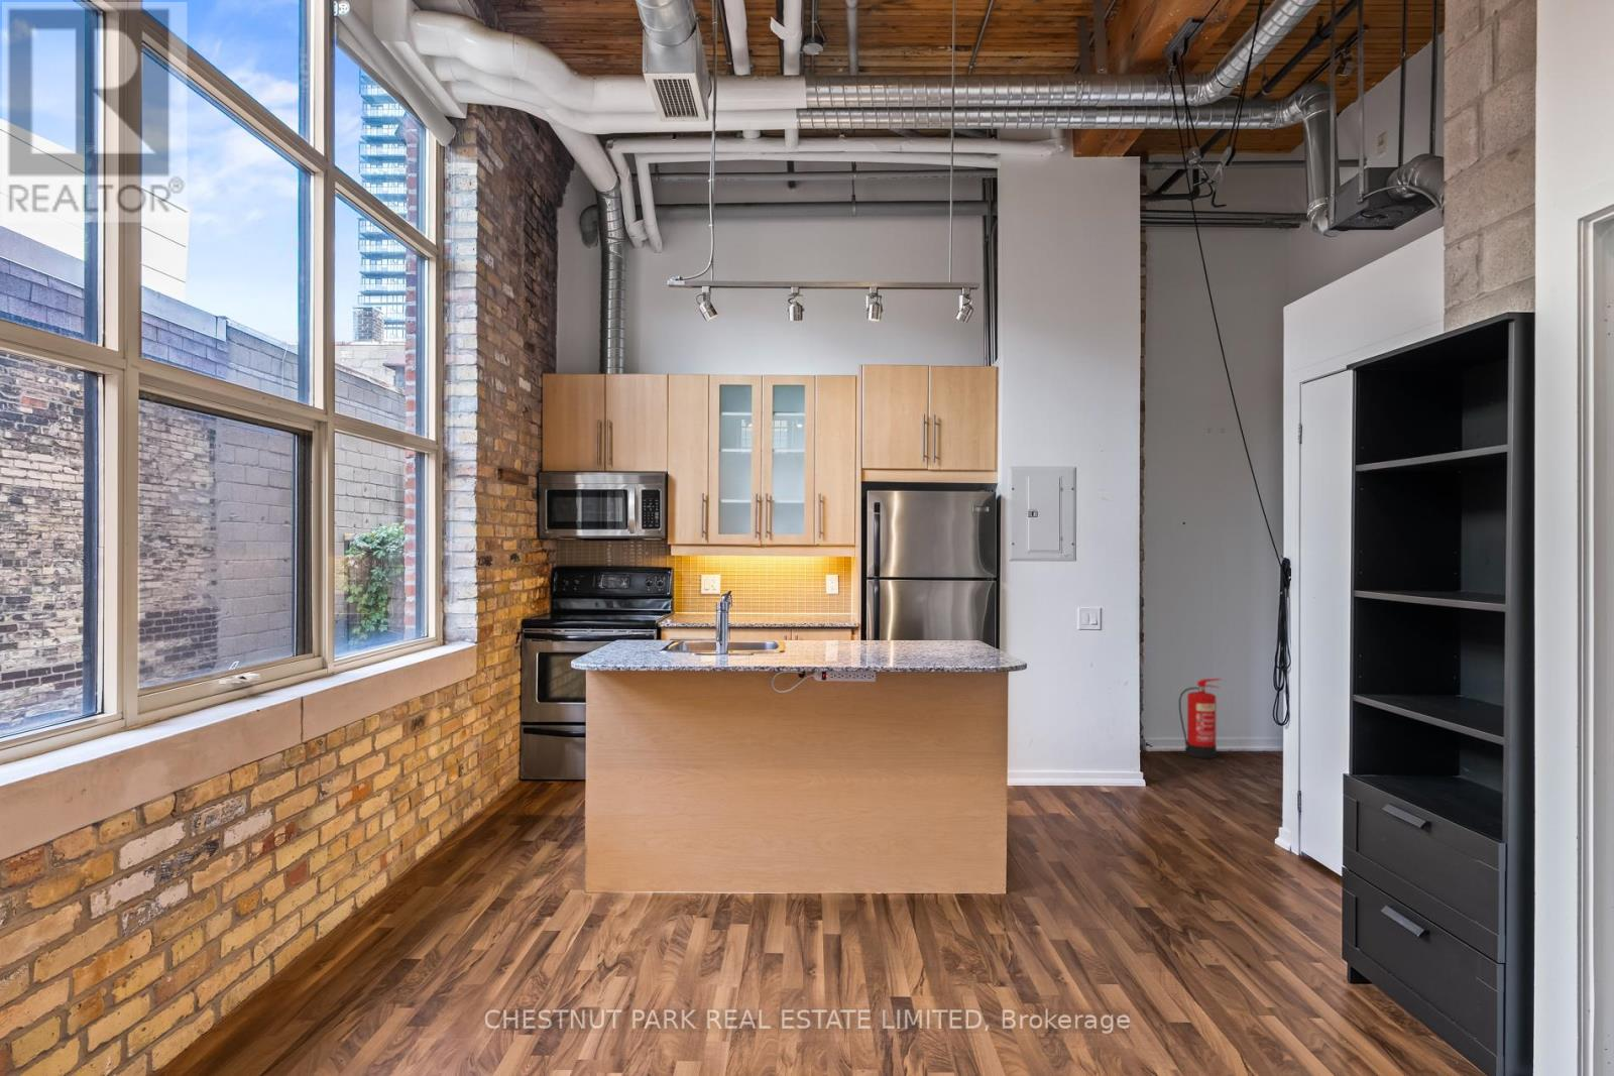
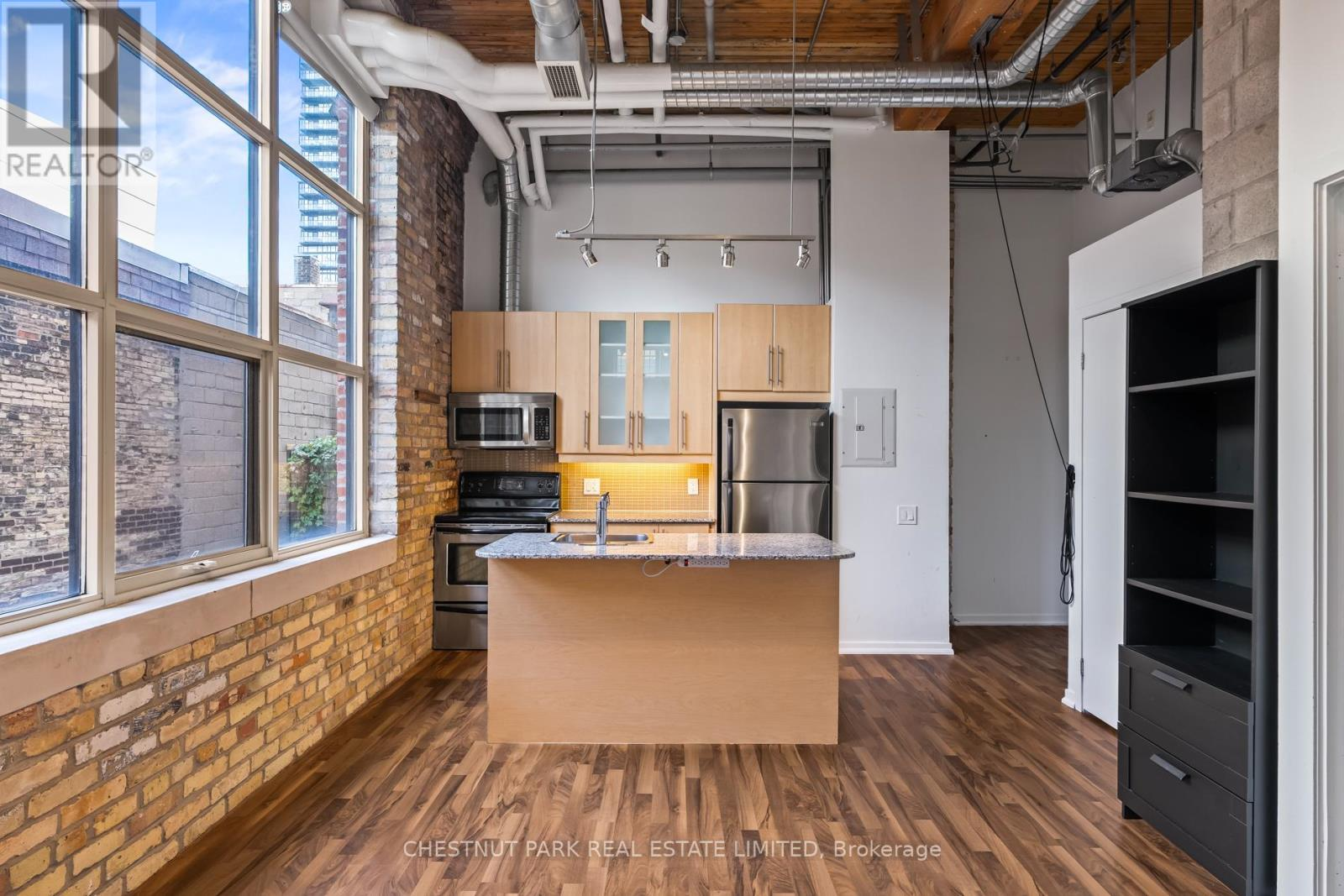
- fire extinguisher [1178,677,1223,759]
